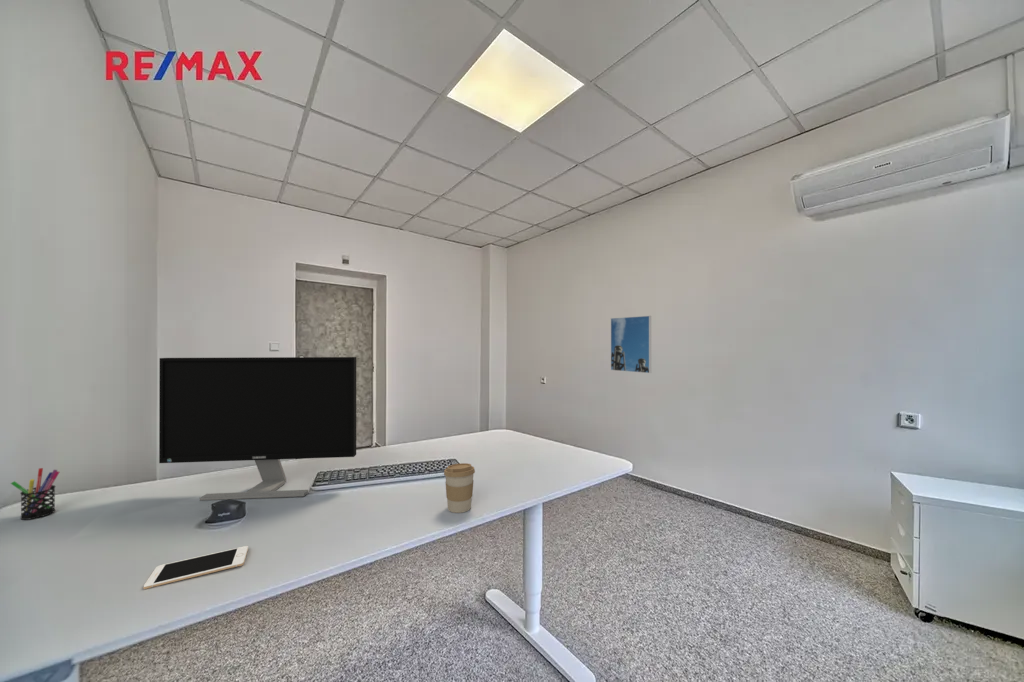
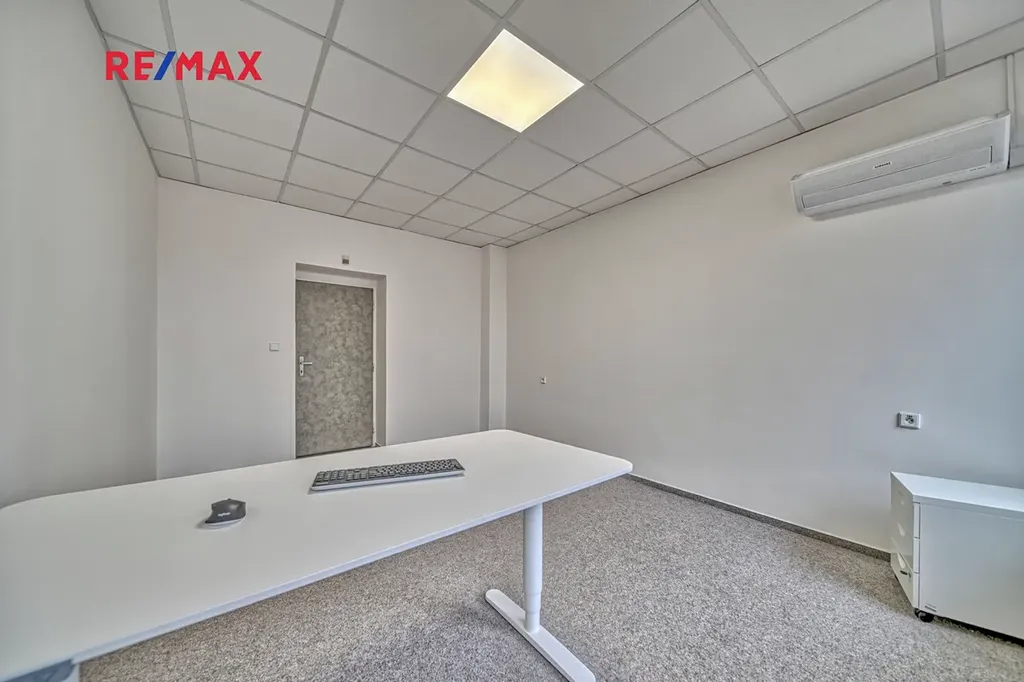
- coffee cup [443,462,476,514]
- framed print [610,315,652,374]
- monitor [158,356,357,502]
- pen holder [10,467,60,521]
- cell phone [143,545,249,590]
